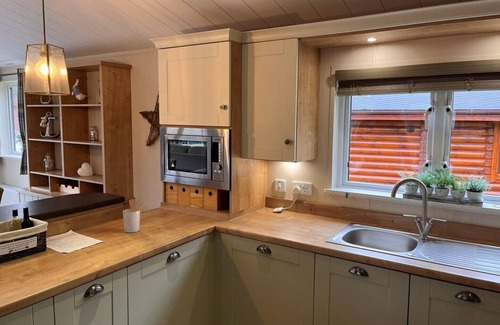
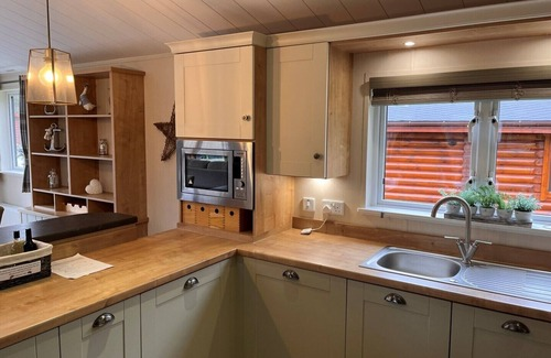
- utensil holder [122,198,149,233]
